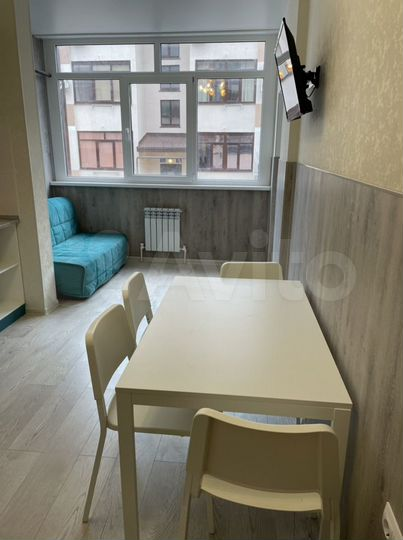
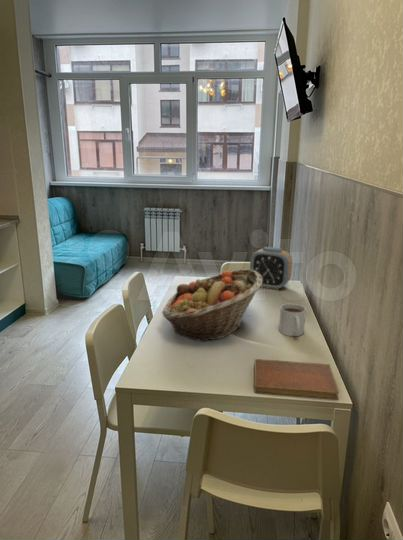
+ alarm clock [249,246,293,291]
+ fruit basket [161,268,263,343]
+ mug [278,302,307,337]
+ notebook [253,358,340,401]
